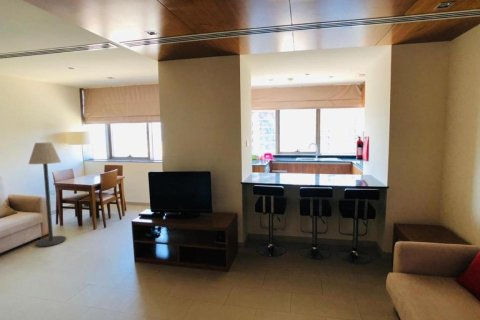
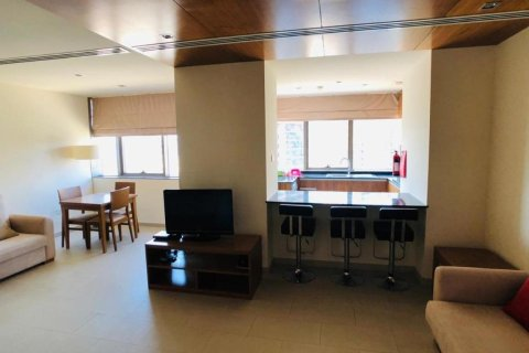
- floor lamp [27,142,67,248]
